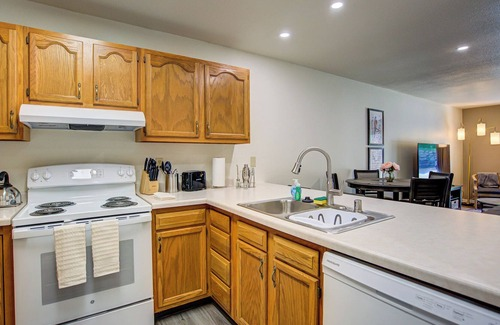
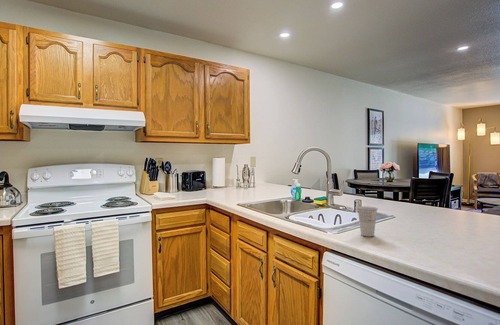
+ cup [356,205,379,237]
